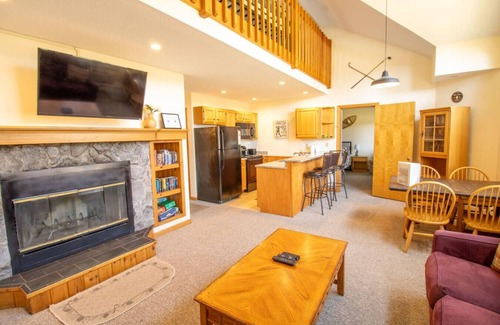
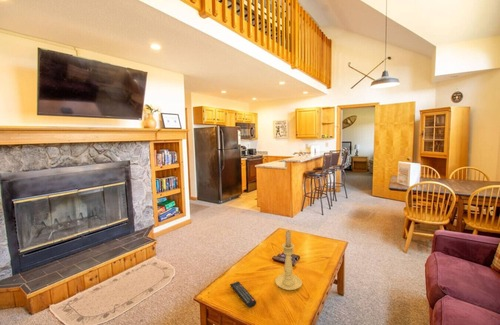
+ candle holder [274,229,303,291]
+ remote control [229,281,257,308]
